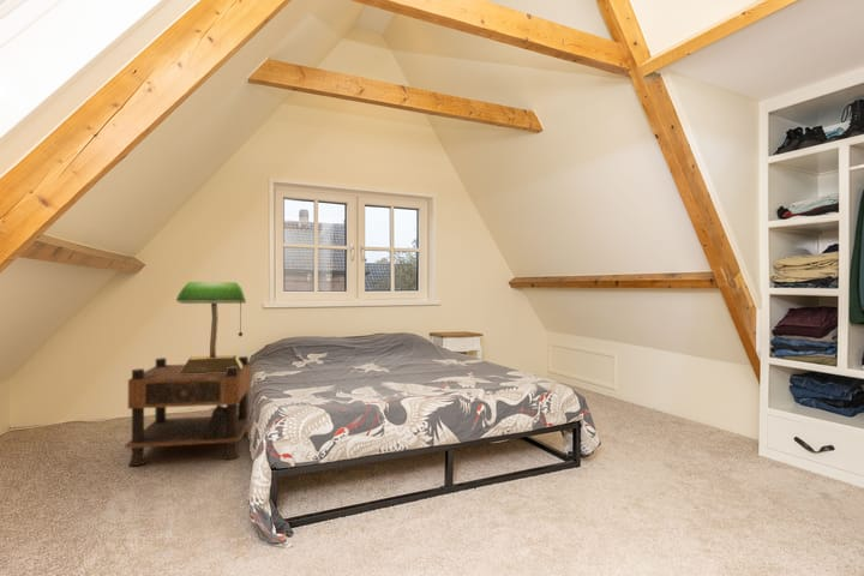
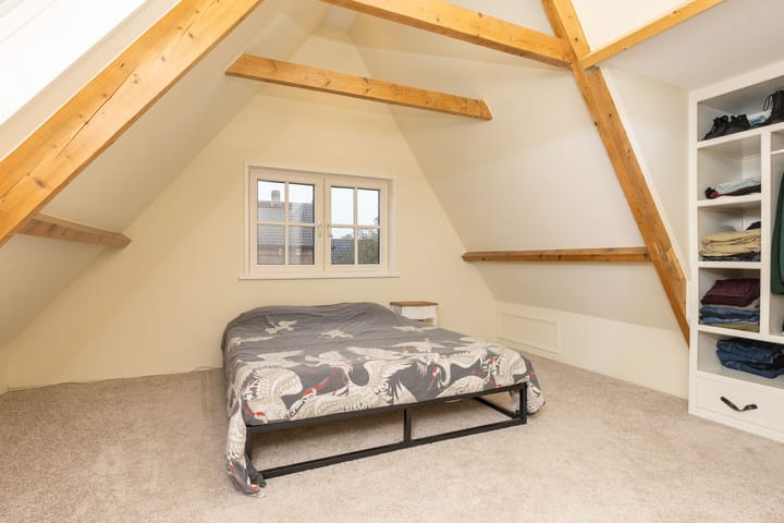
- table lamp [175,281,247,374]
- nightstand [124,355,252,467]
